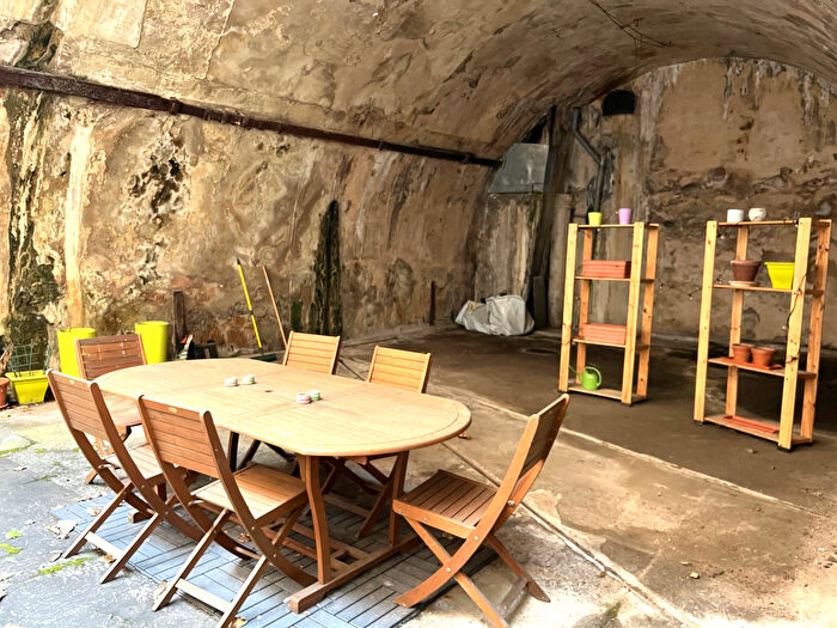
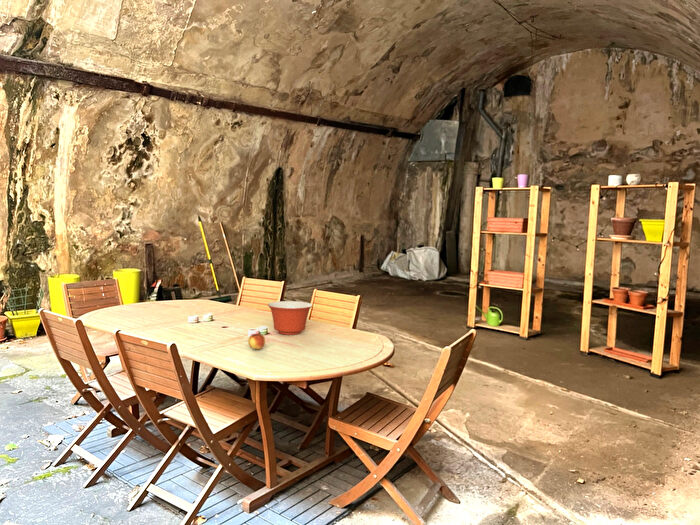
+ fruit [247,333,266,351]
+ mixing bowl [267,300,313,336]
